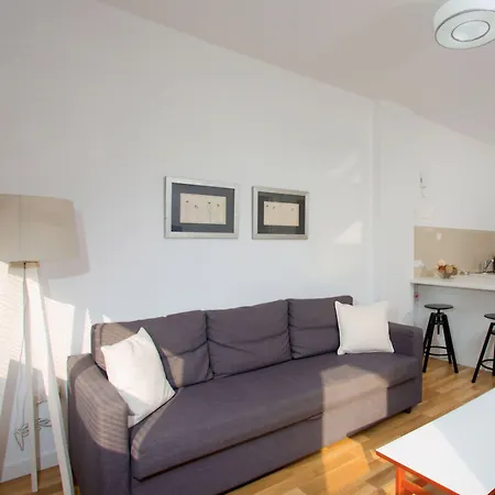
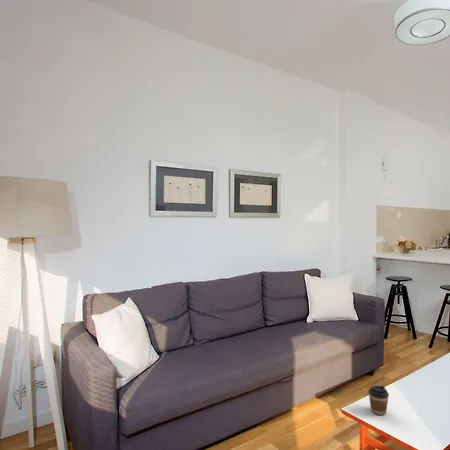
+ coffee cup [367,385,390,416]
